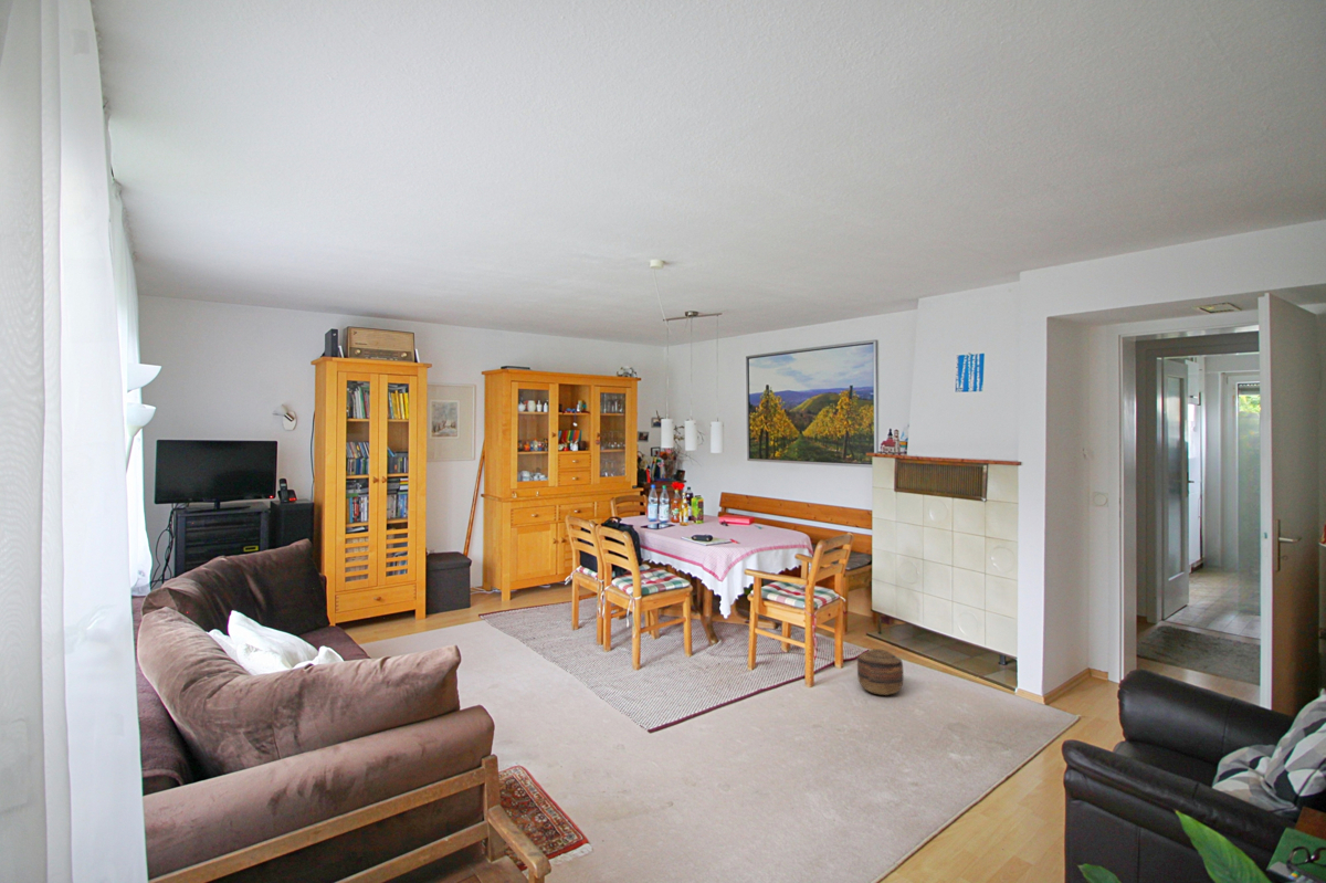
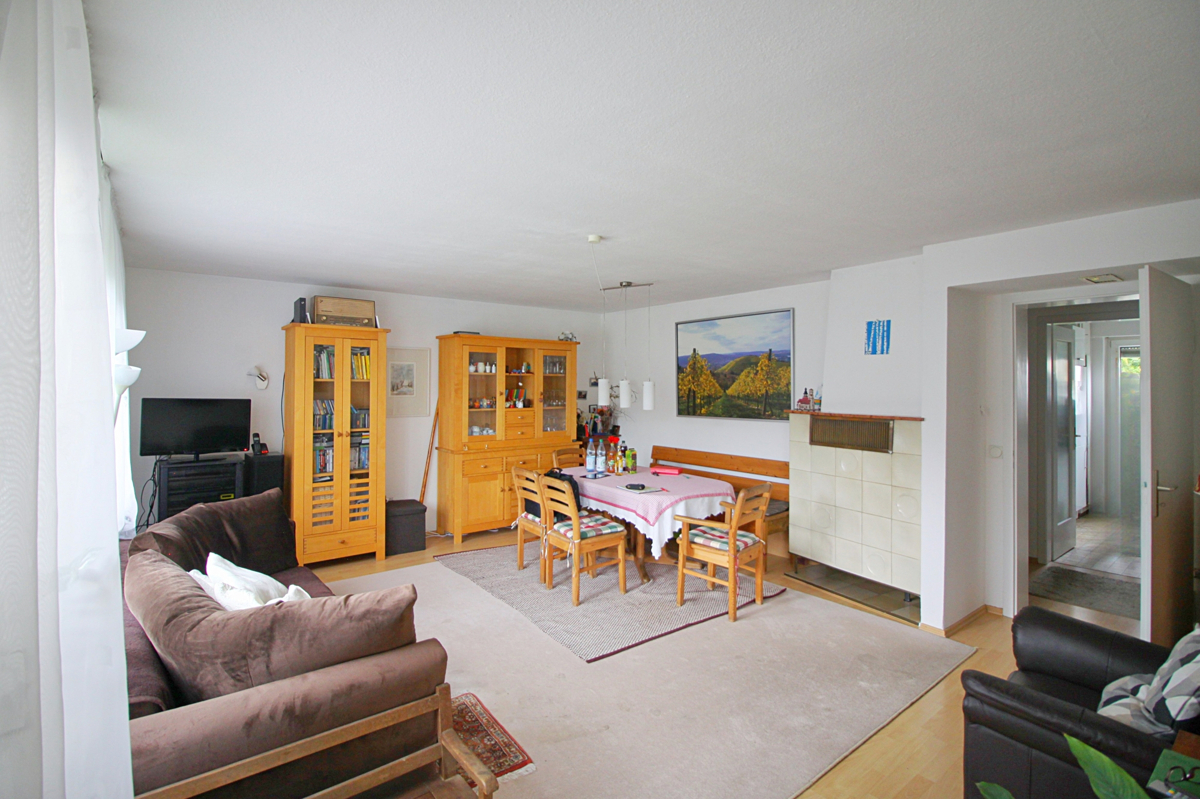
- basket [856,648,905,696]
